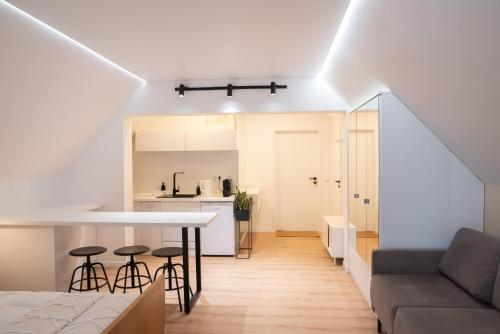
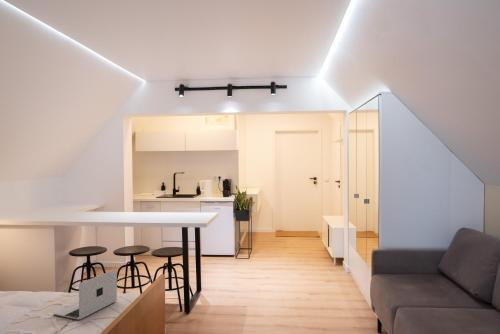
+ laptop [52,268,118,320]
